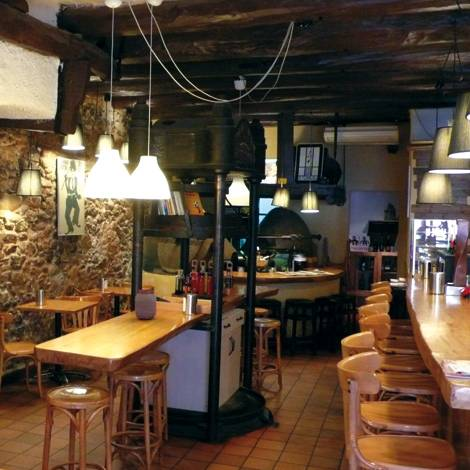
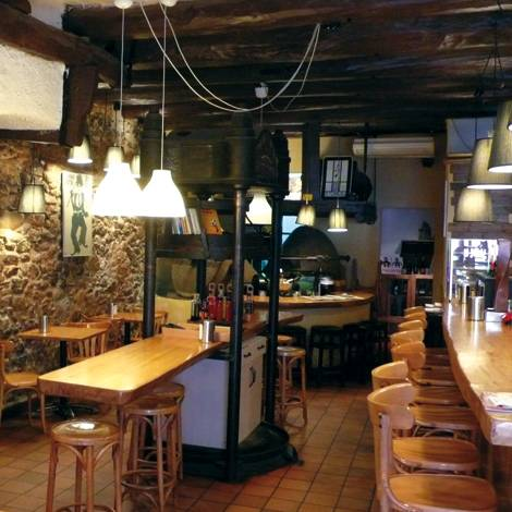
- jar [134,289,157,320]
